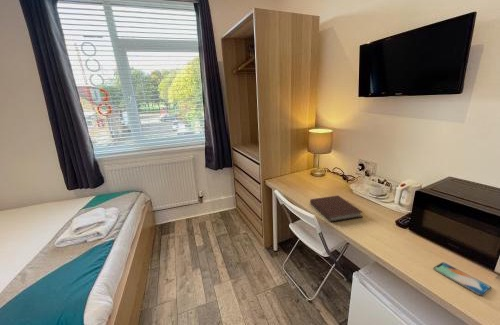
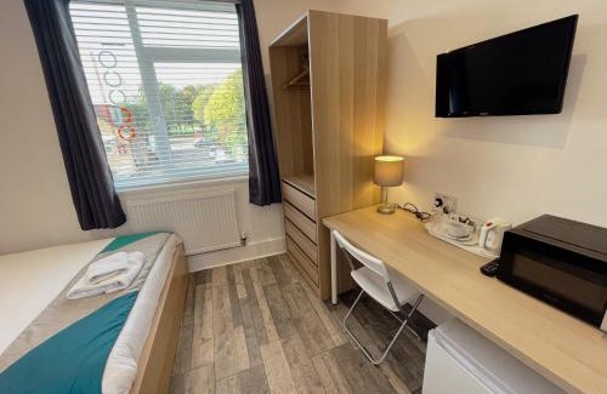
- smartphone [433,261,493,297]
- notebook [309,195,364,223]
